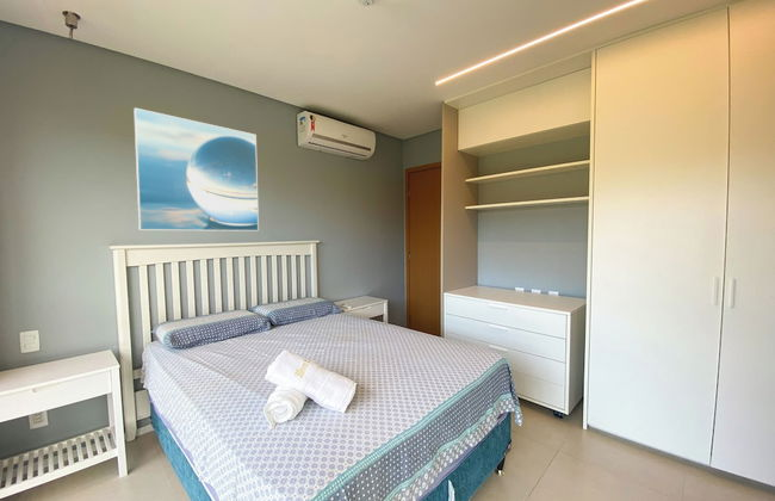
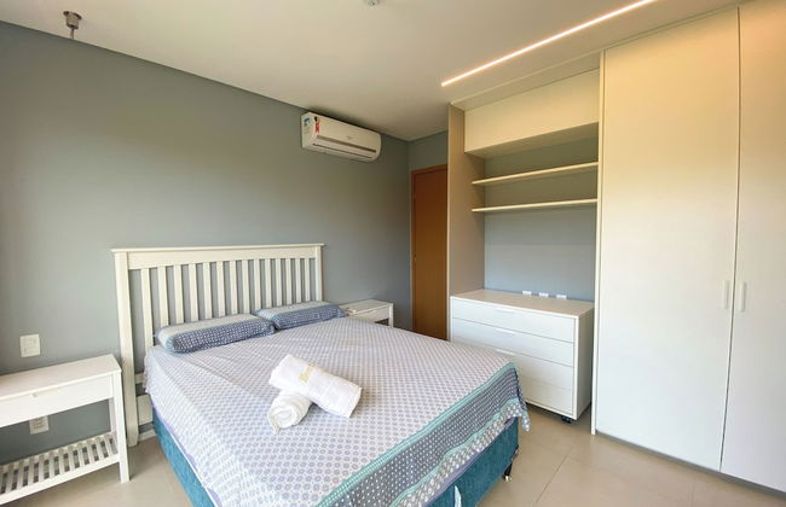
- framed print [132,106,260,233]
